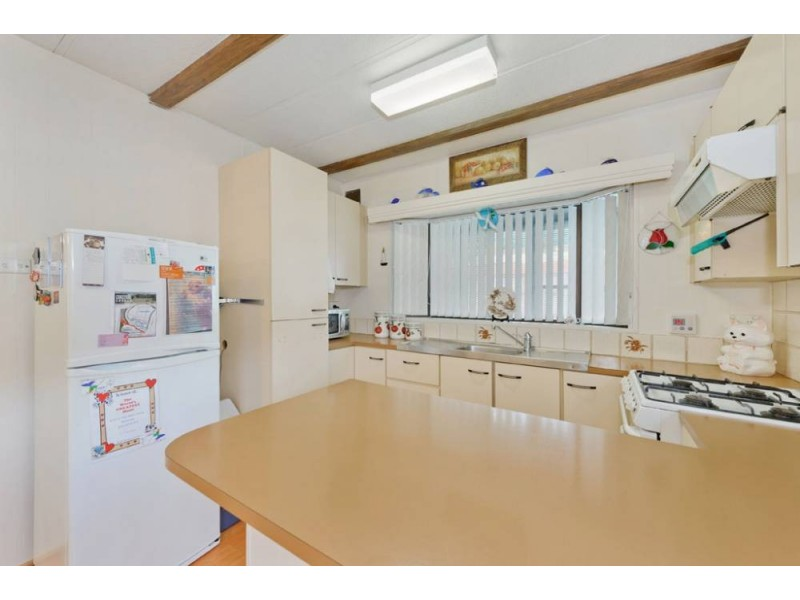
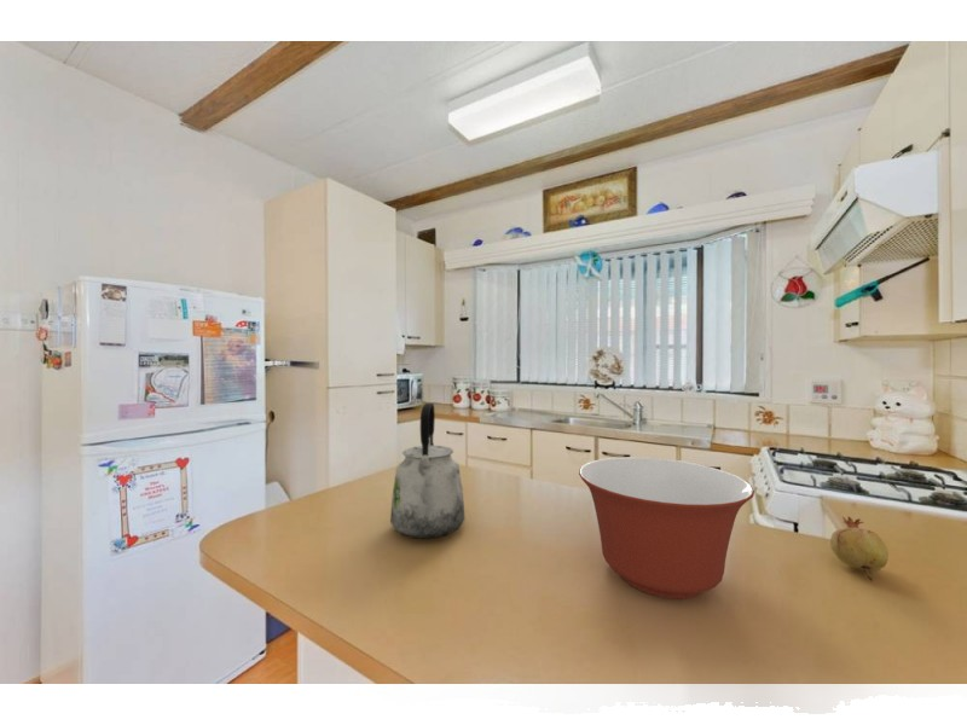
+ mixing bowl [578,456,755,601]
+ fruit [829,515,890,582]
+ kettle [389,402,465,540]
